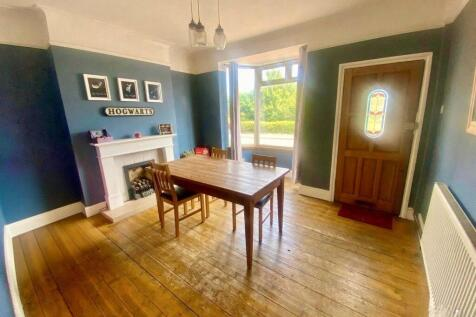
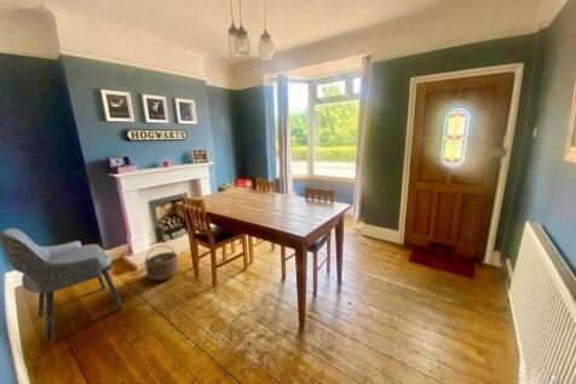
+ dining chair [0,227,125,344]
+ wicker basket [143,243,179,282]
